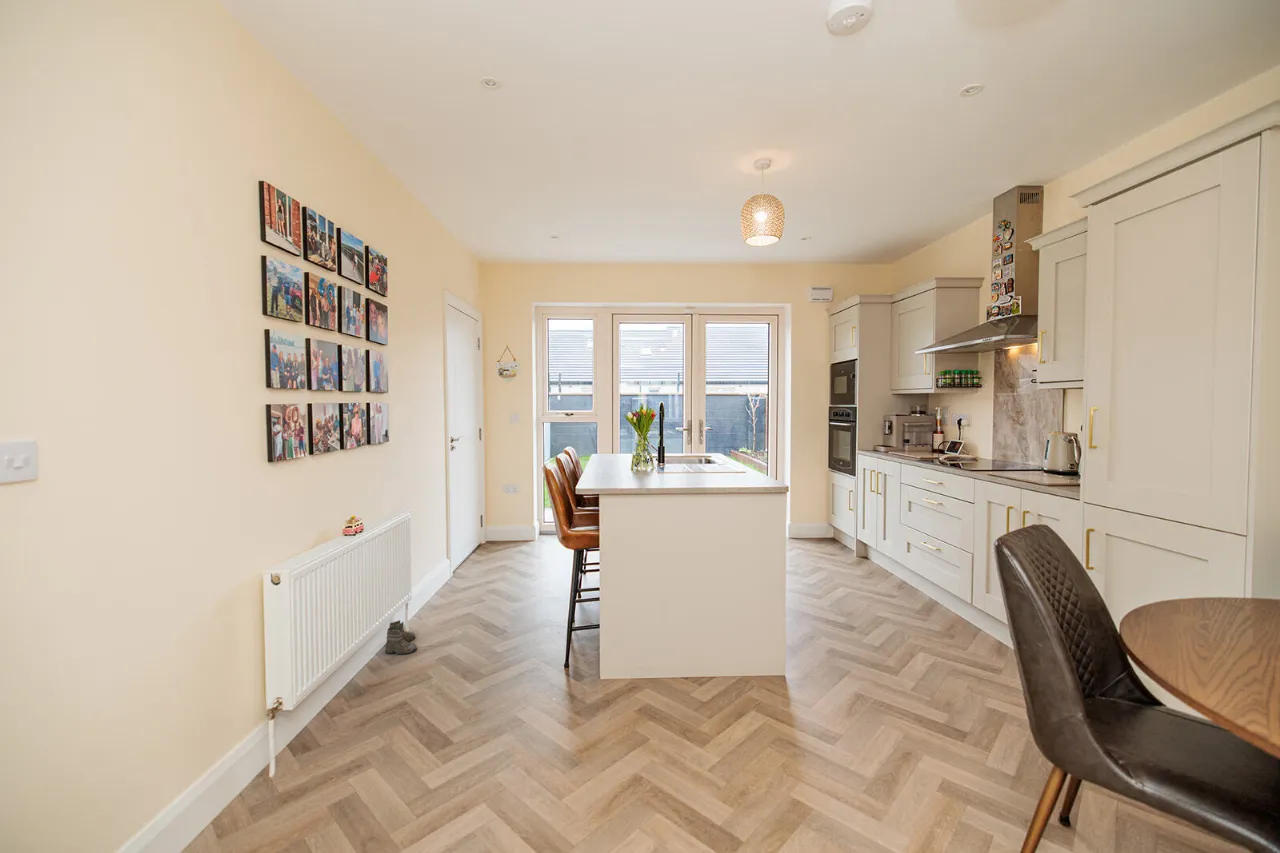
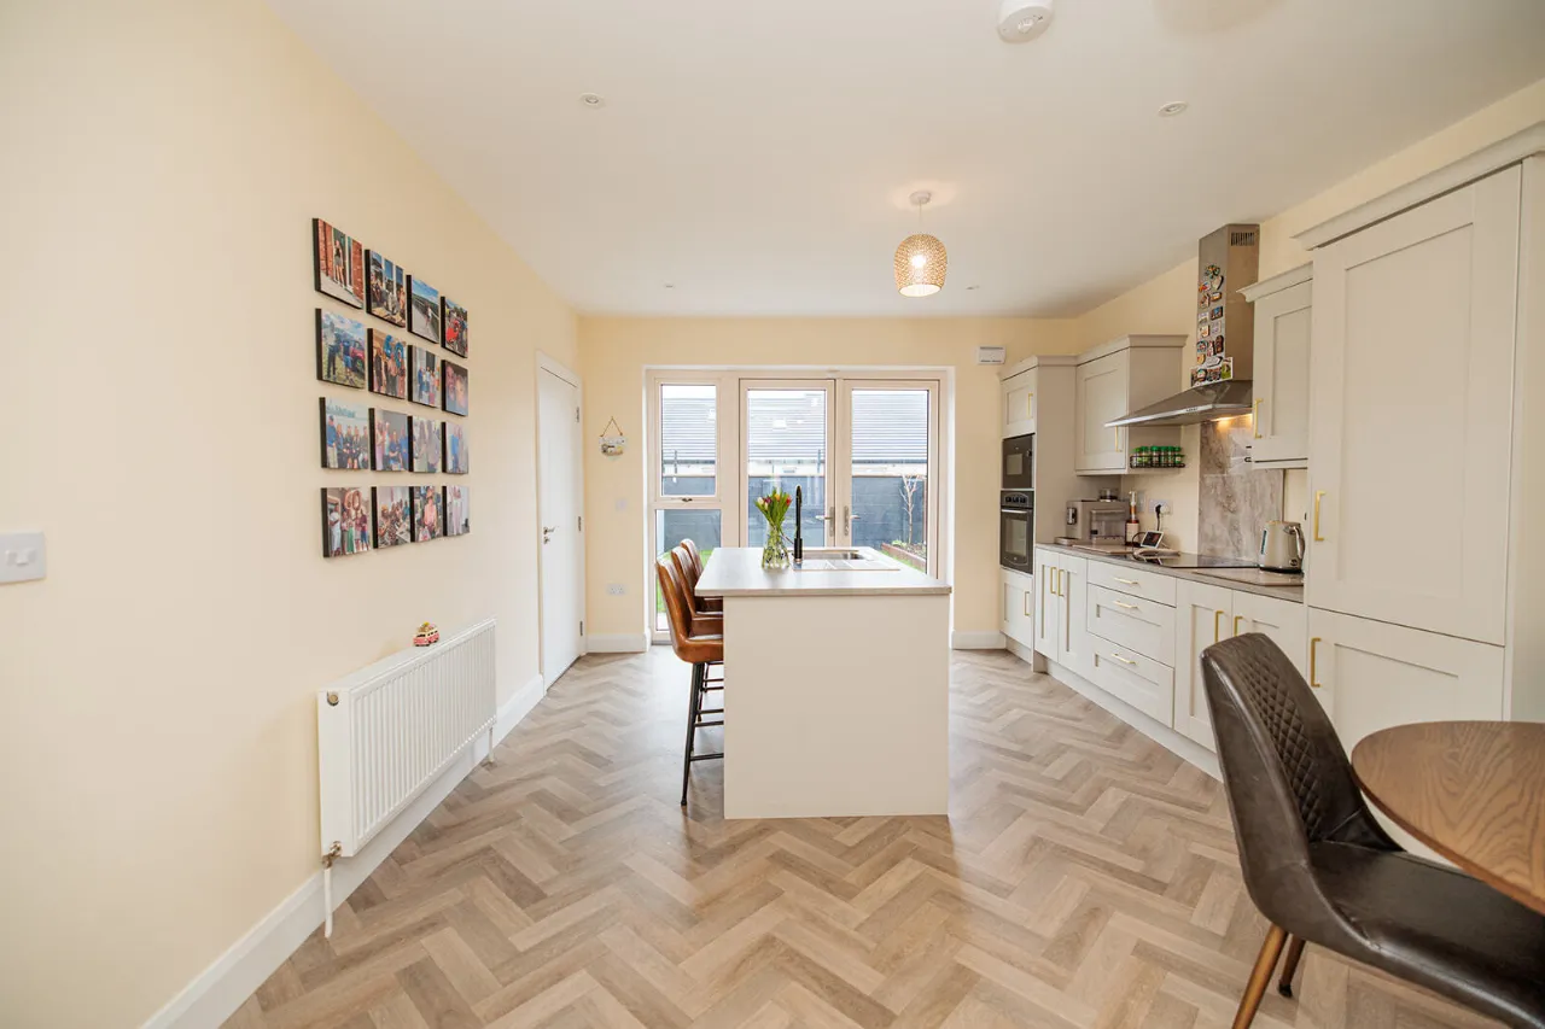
- boots [384,619,418,659]
